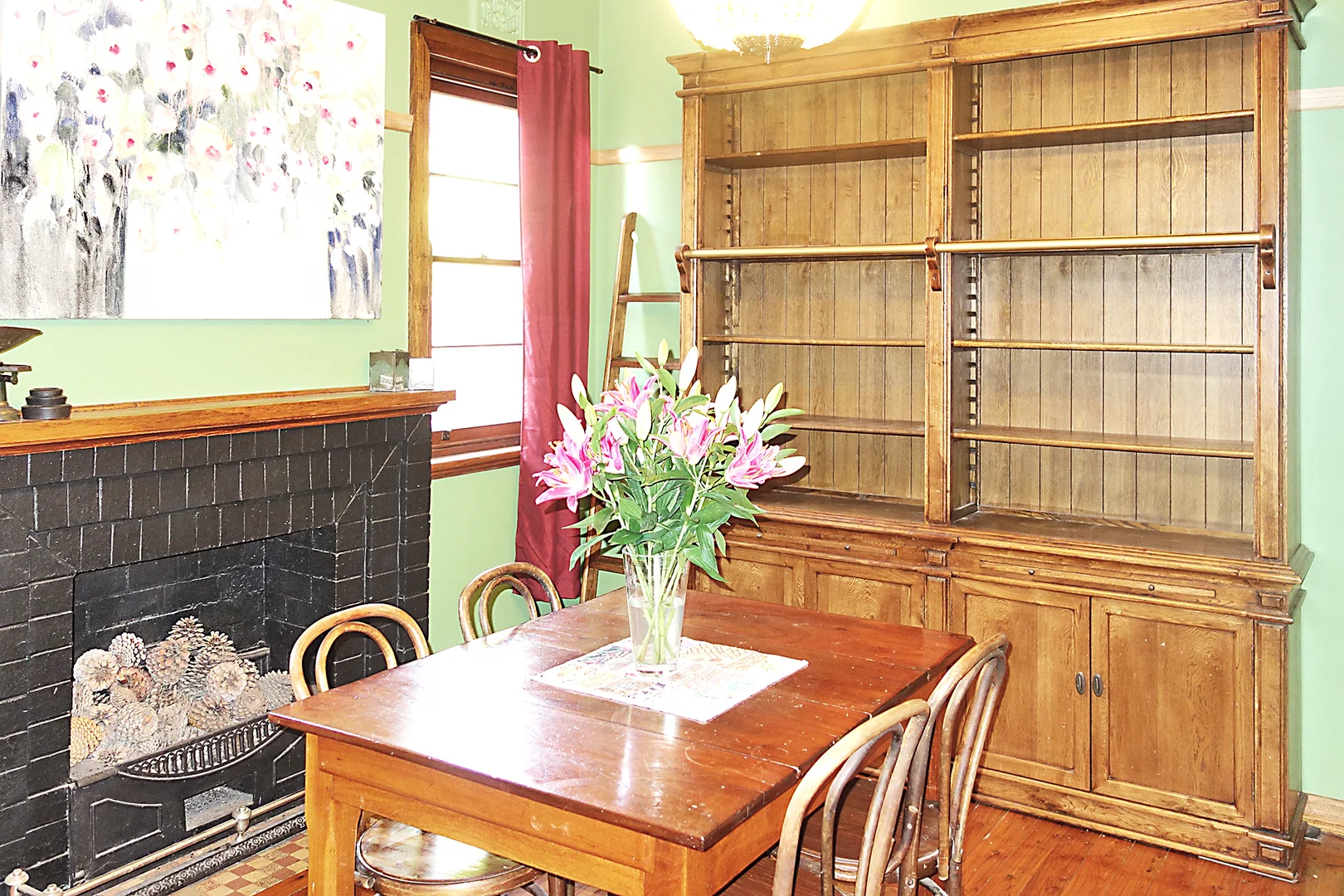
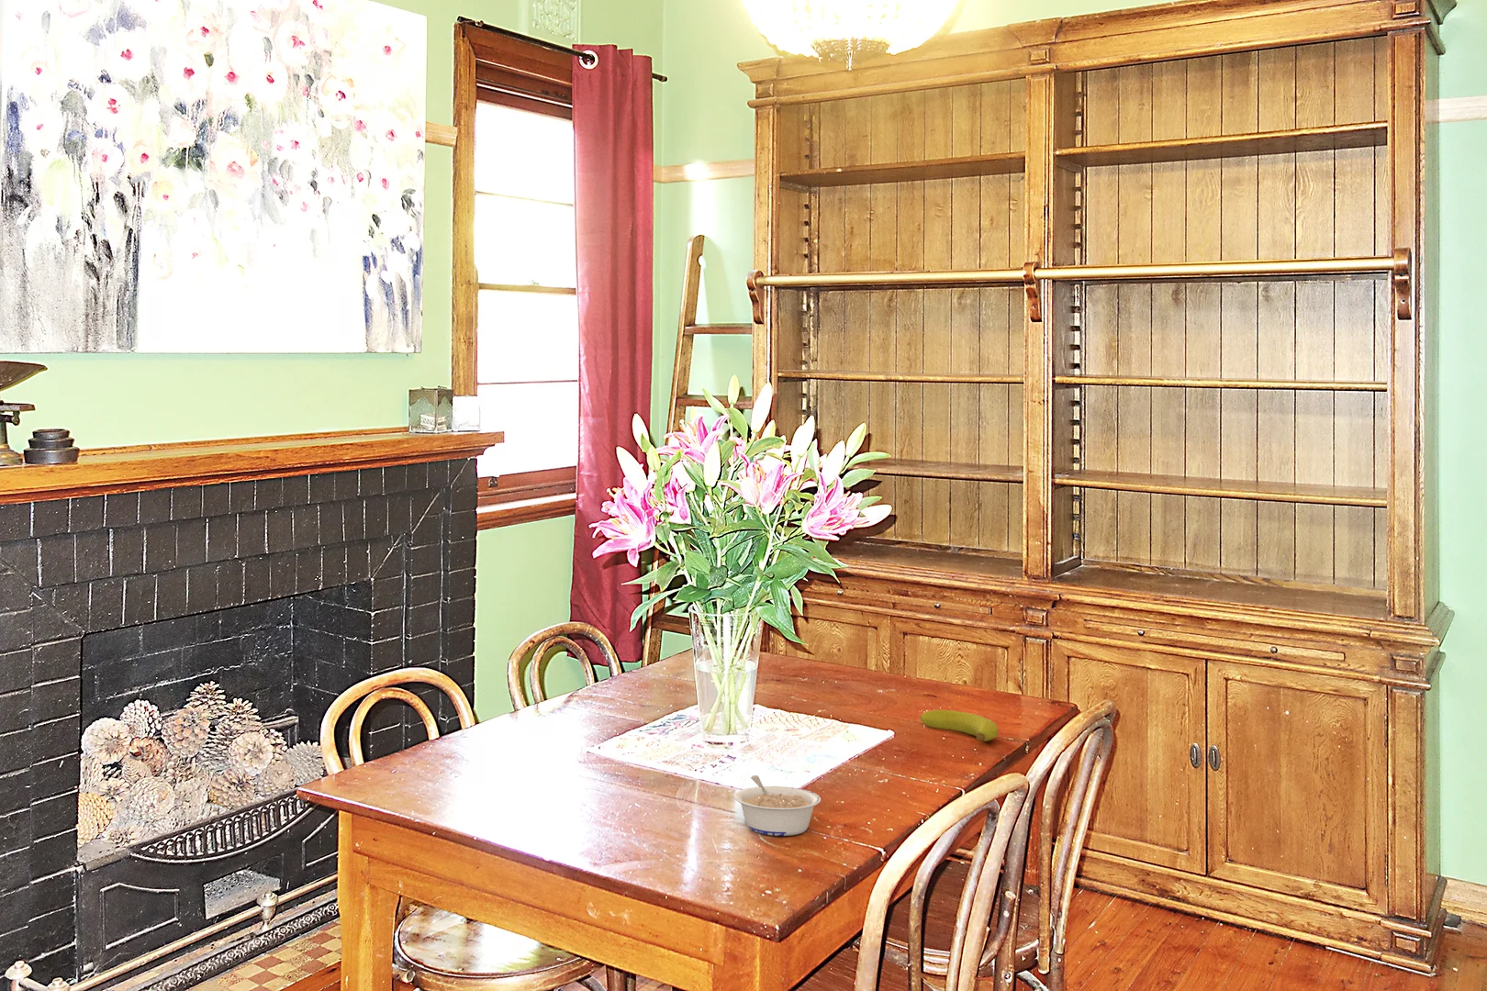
+ legume [734,774,822,837]
+ fruit [918,709,999,742]
